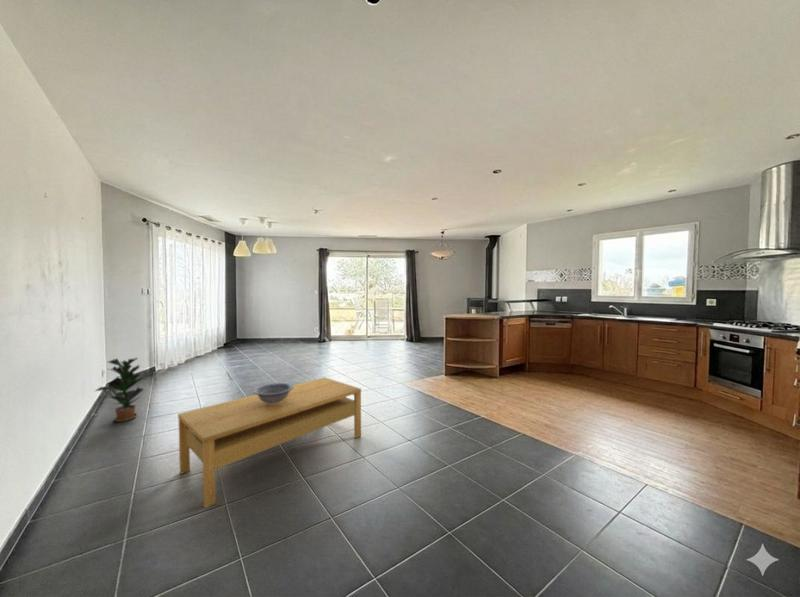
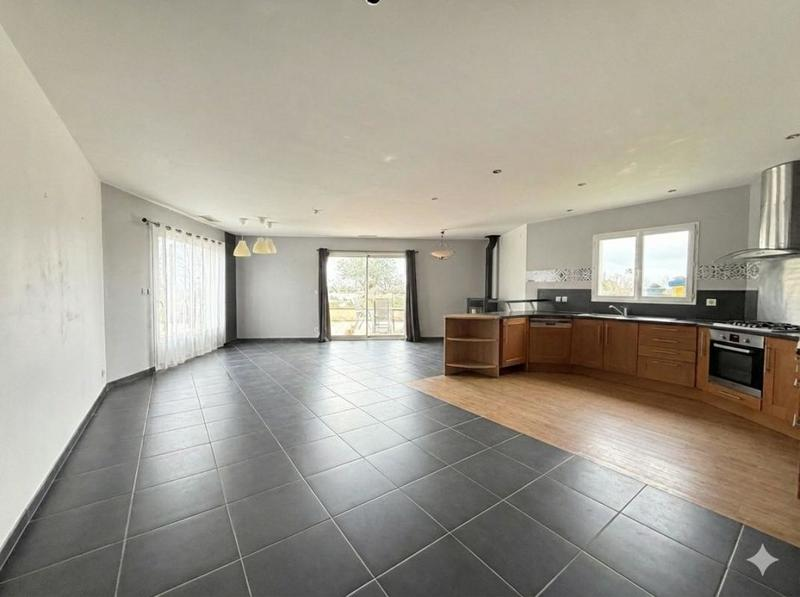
- potted plant [94,357,145,423]
- decorative bowl [253,382,293,405]
- coffee table [177,376,362,509]
